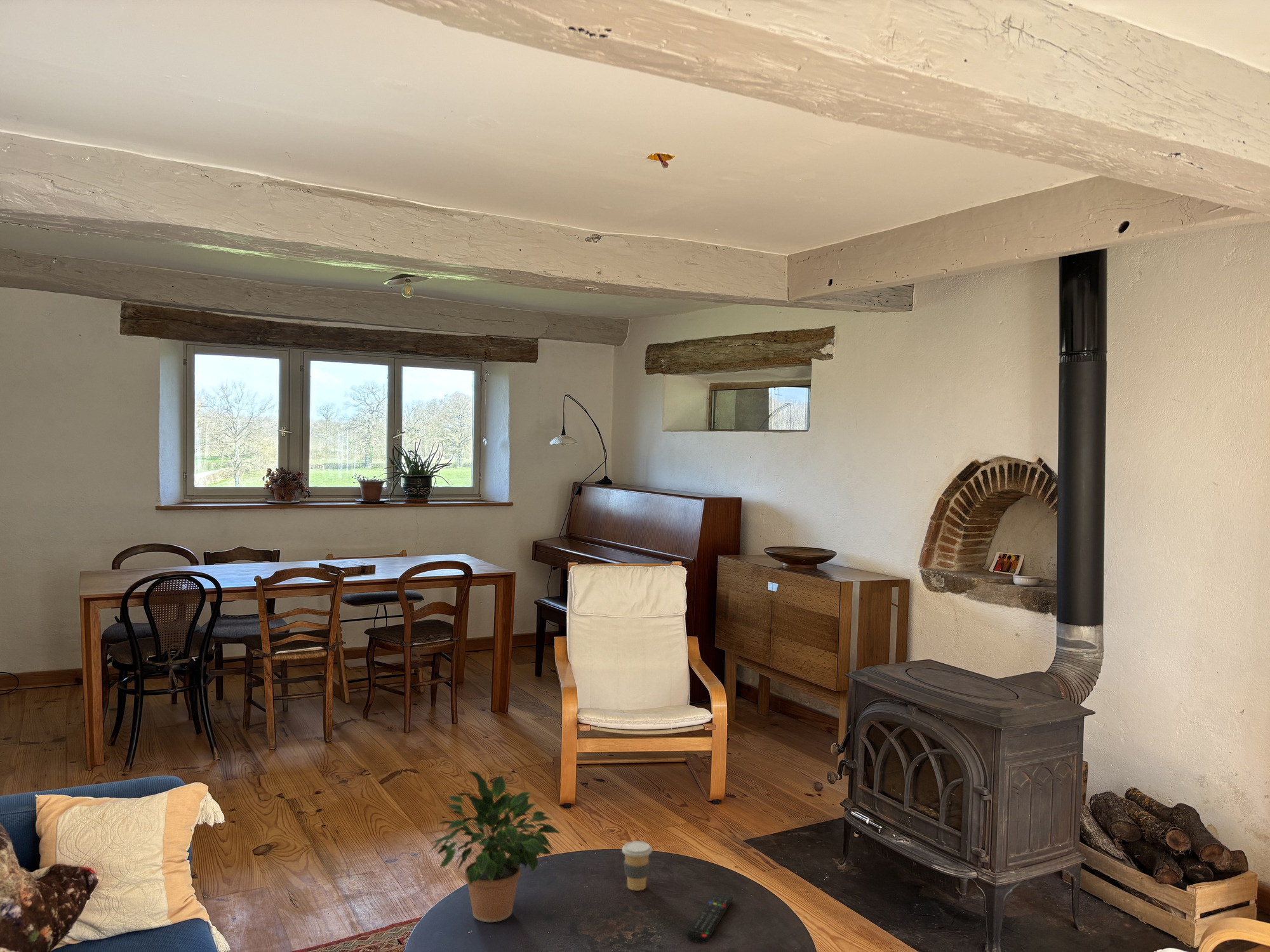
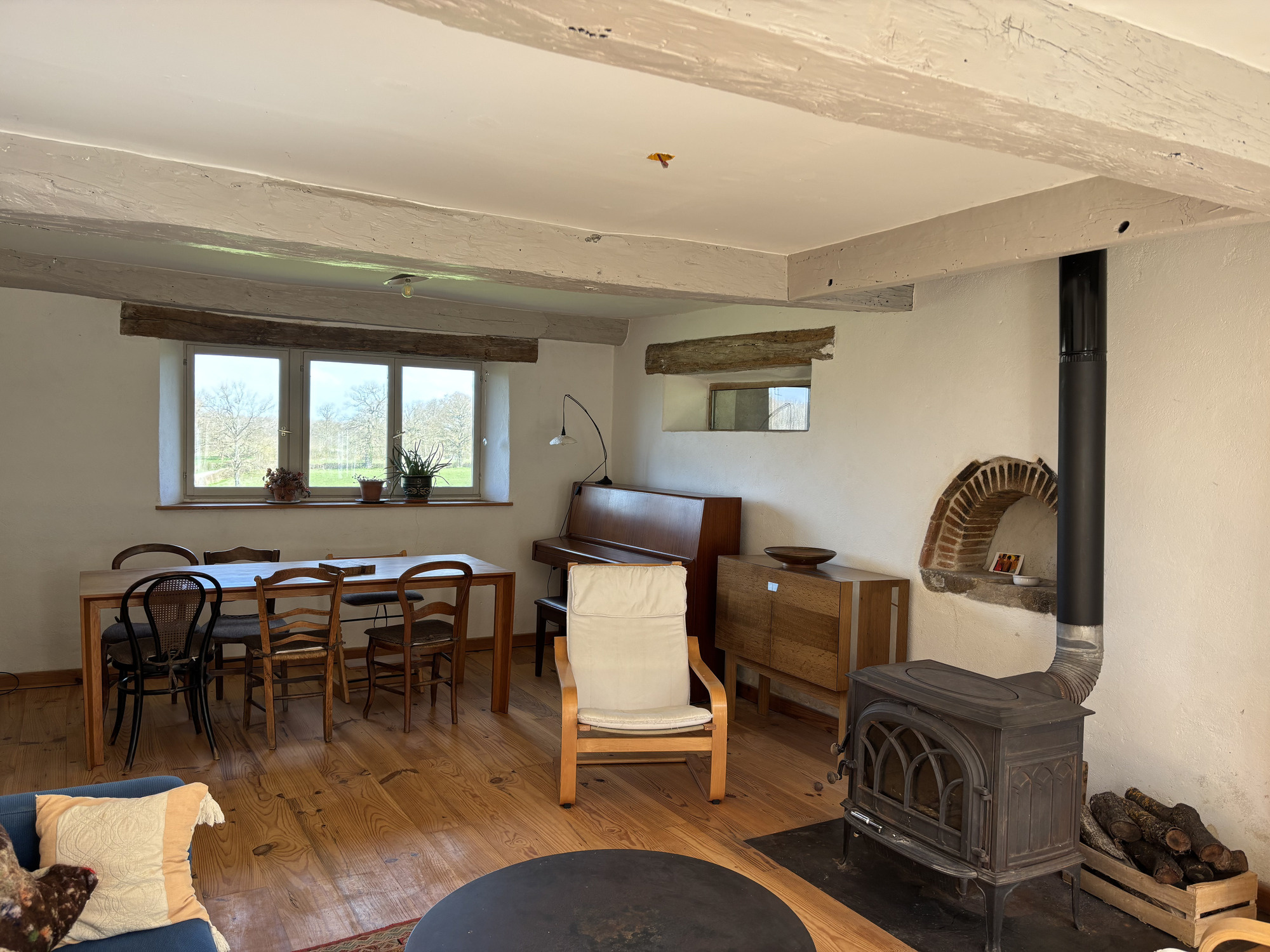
- remote control [686,892,733,944]
- coffee cup [621,840,653,891]
- potted plant [427,770,561,923]
